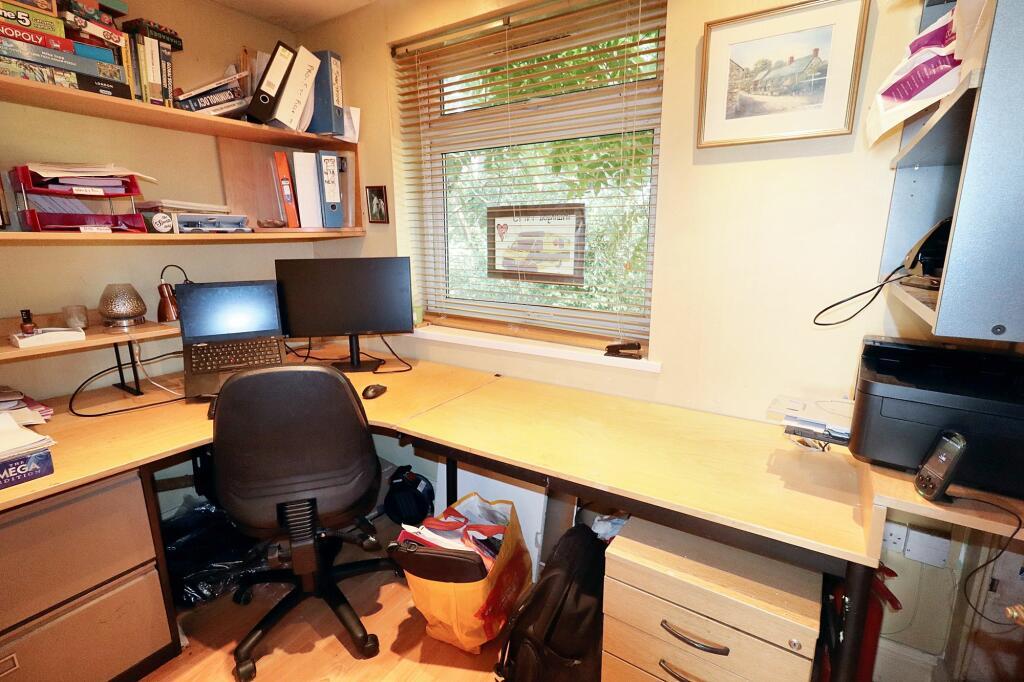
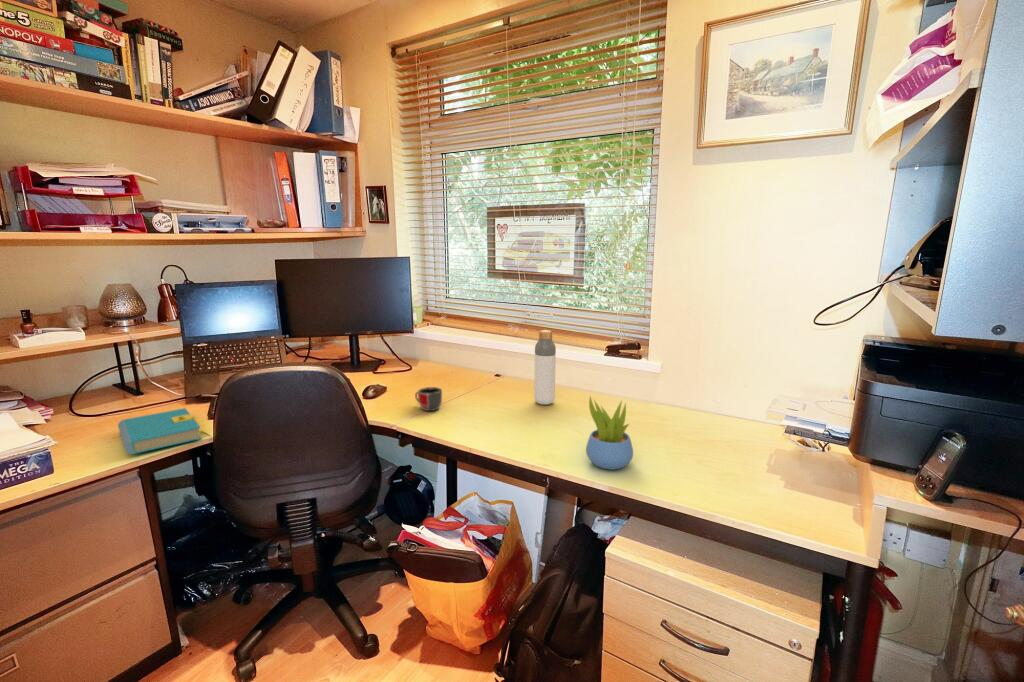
+ mug [414,386,443,412]
+ bottle [533,329,557,406]
+ book [117,407,203,455]
+ succulent plant [585,395,634,471]
